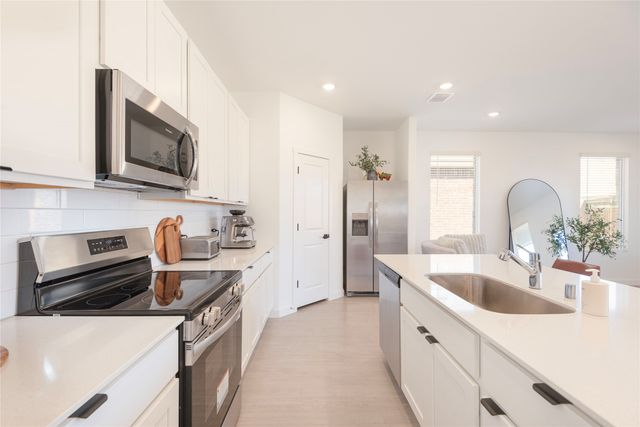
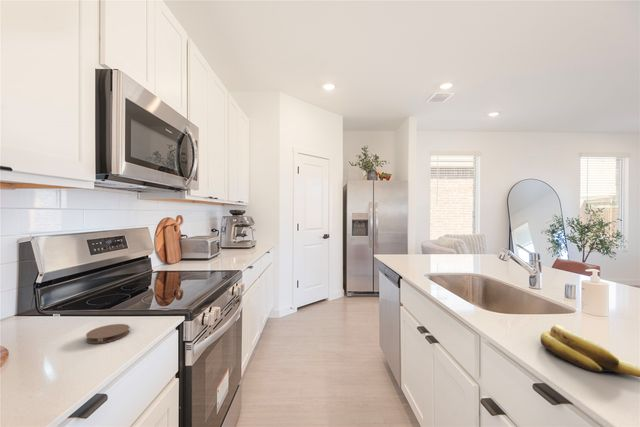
+ coaster [85,323,131,344]
+ banana [539,324,640,378]
